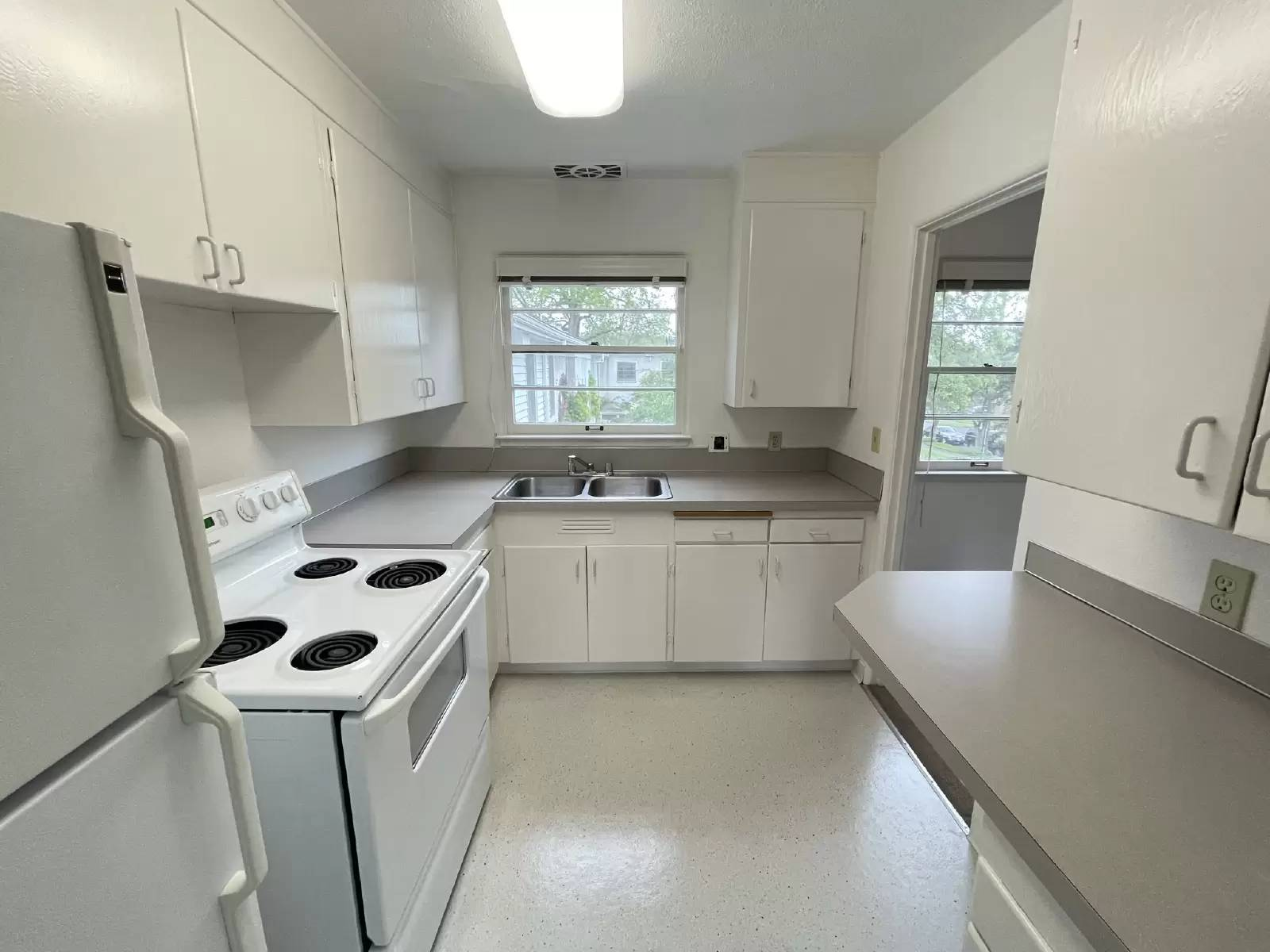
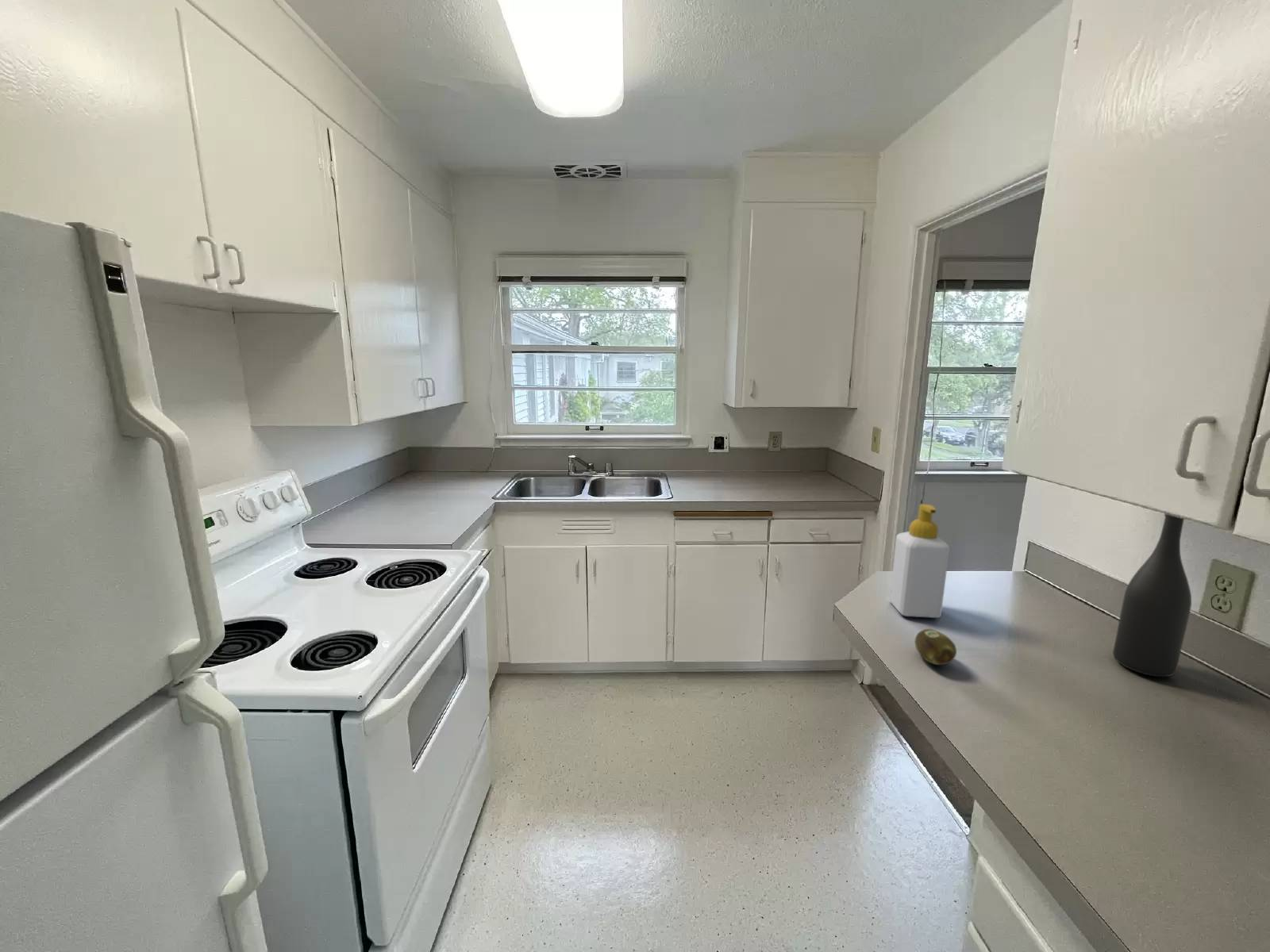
+ fruit [914,628,957,666]
+ wine bottle [1112,512,1192,678]
+ soap bottle [888,504,950,619]
